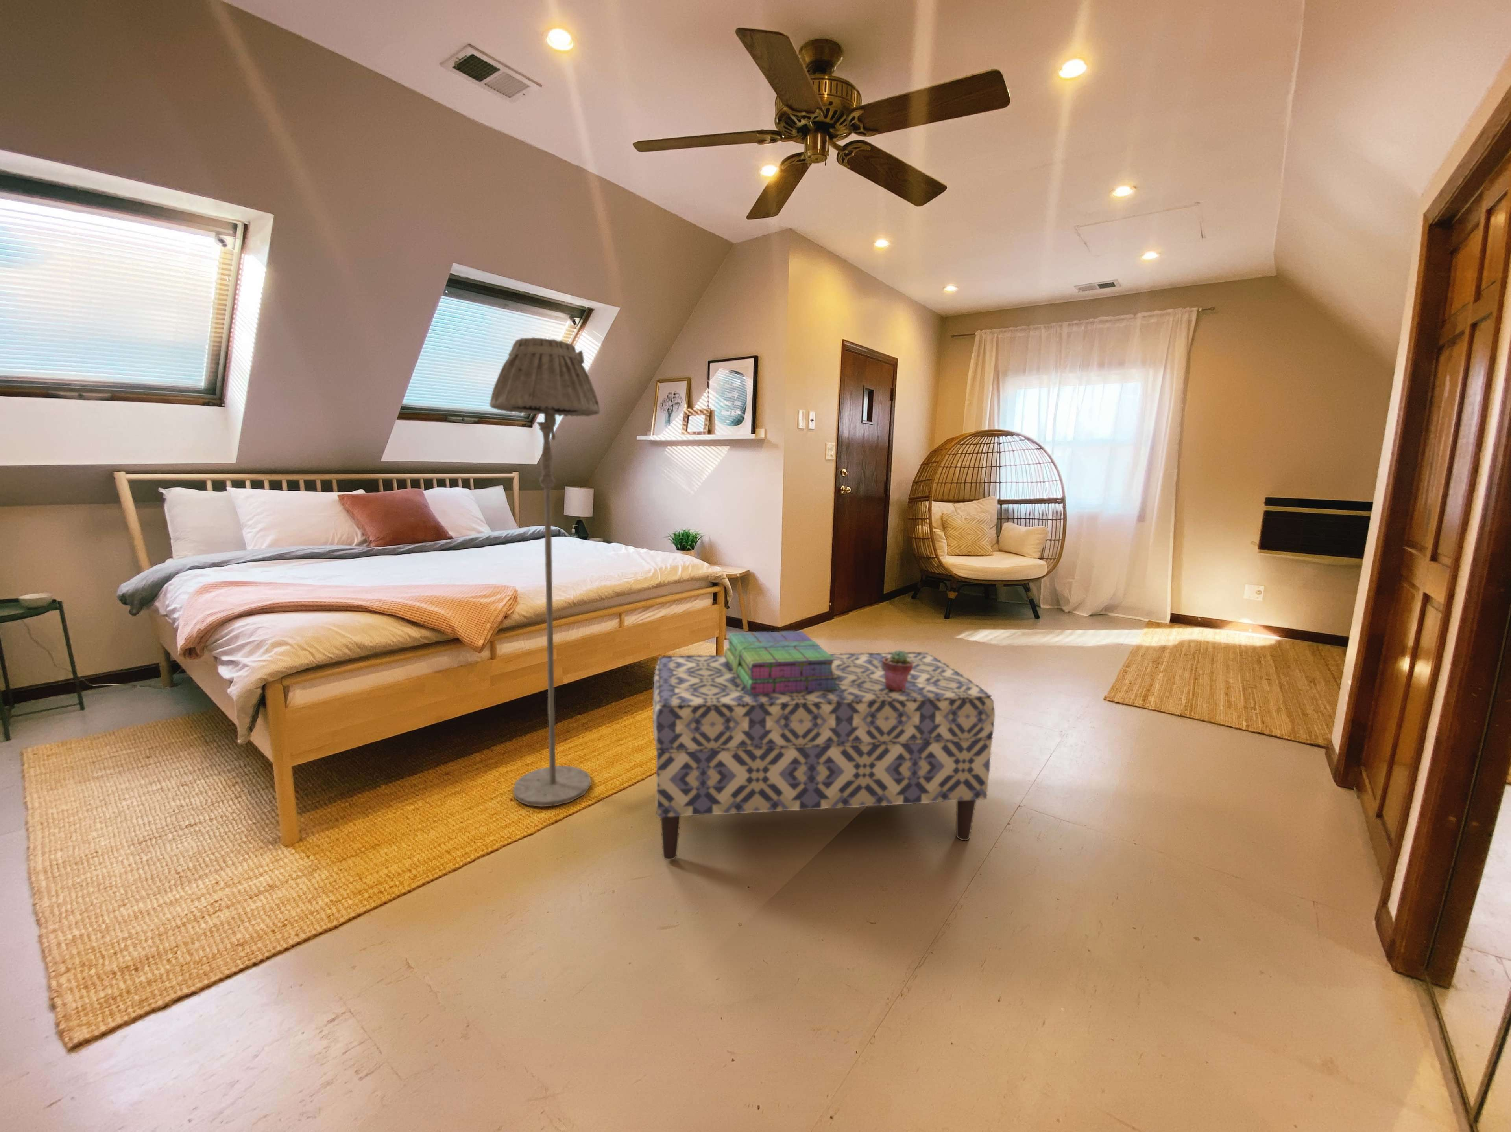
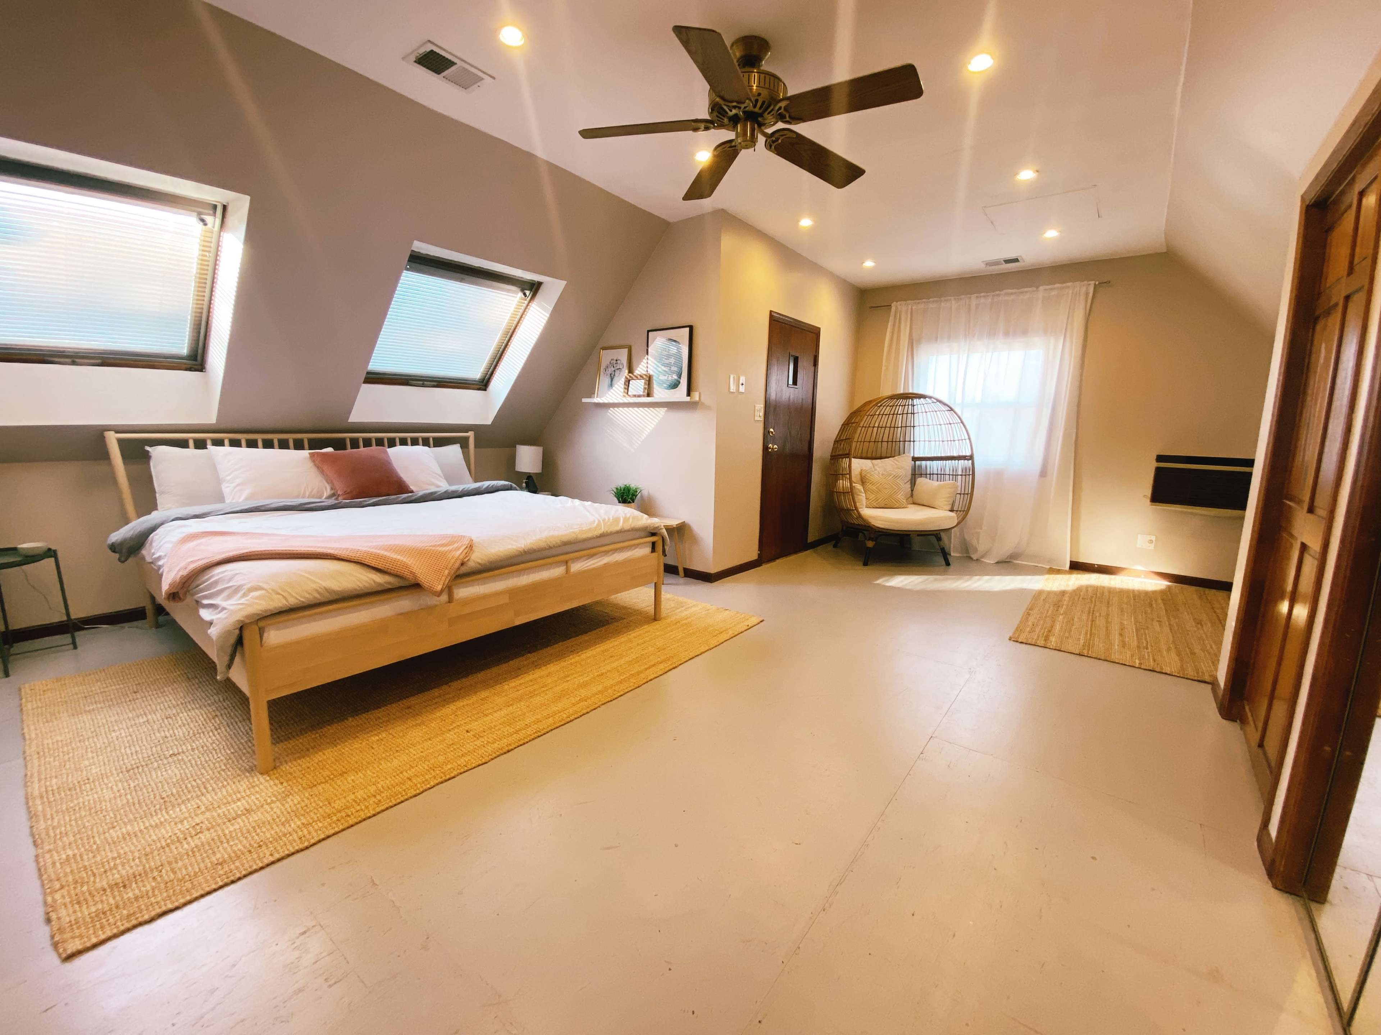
- potted succulent [882,649,913,691]
- floor lamp [489,337,601,807]
- stack of books [723,630,840,694]
- bench [652,652,995,861]
